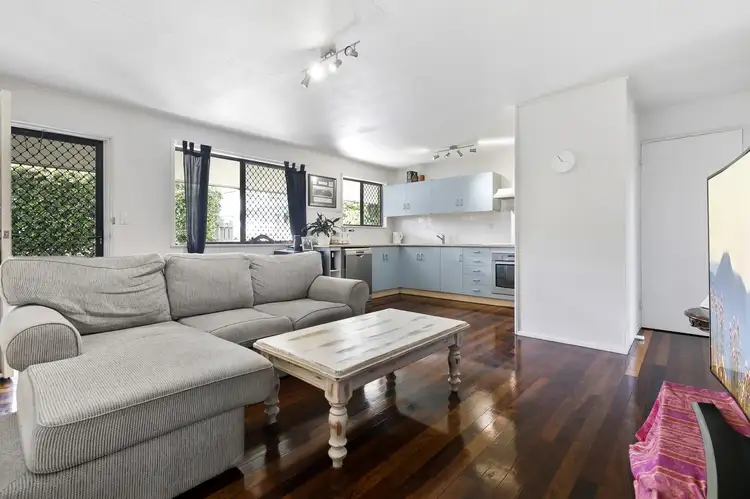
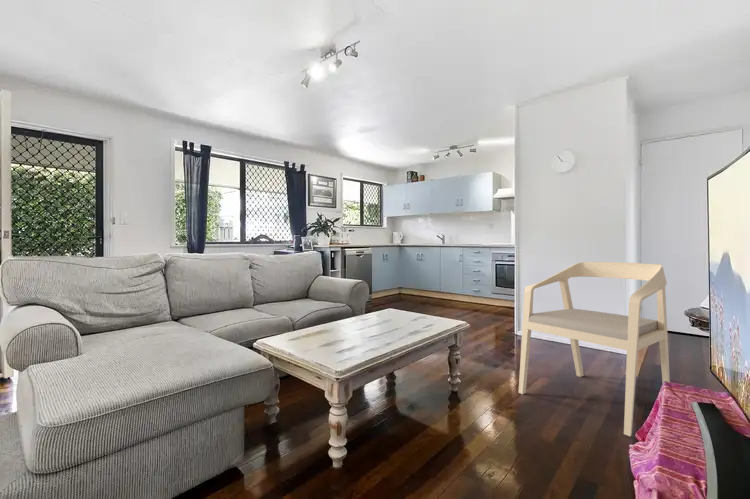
+ armchair [518,261,671,437]
